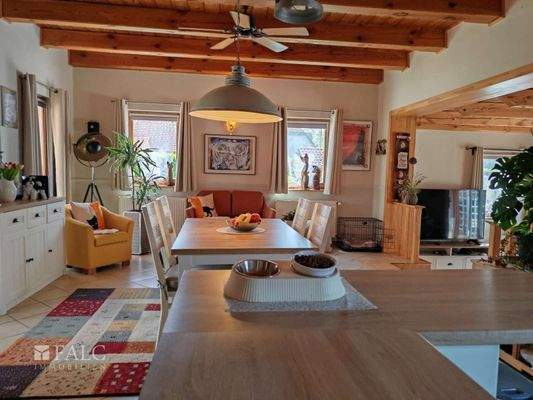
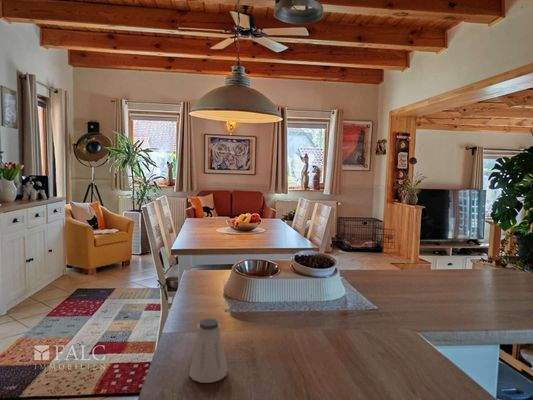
+ saltshaker [188,318,228,384]
